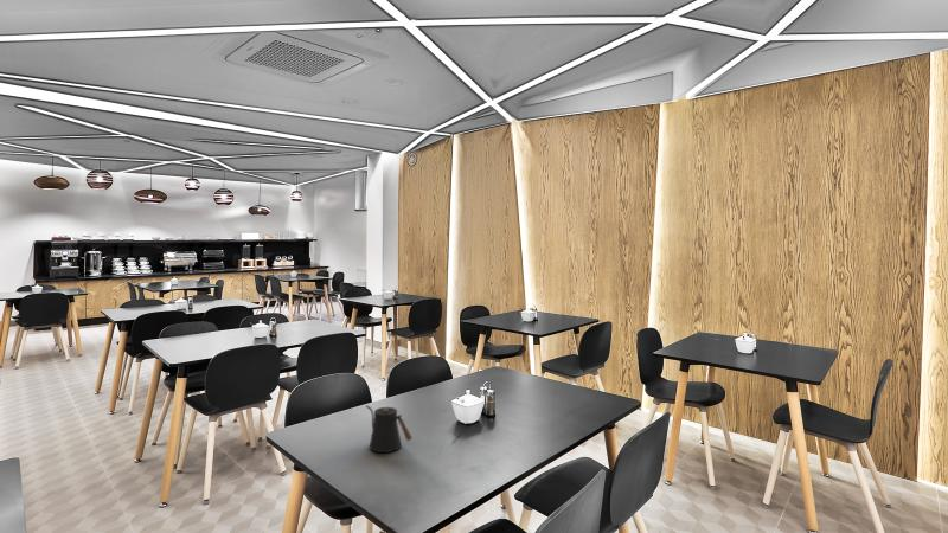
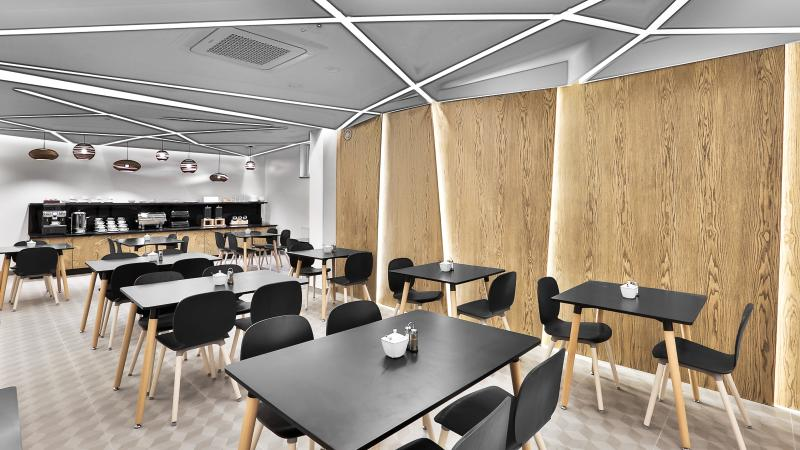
- kettle [365,404,414,454]
